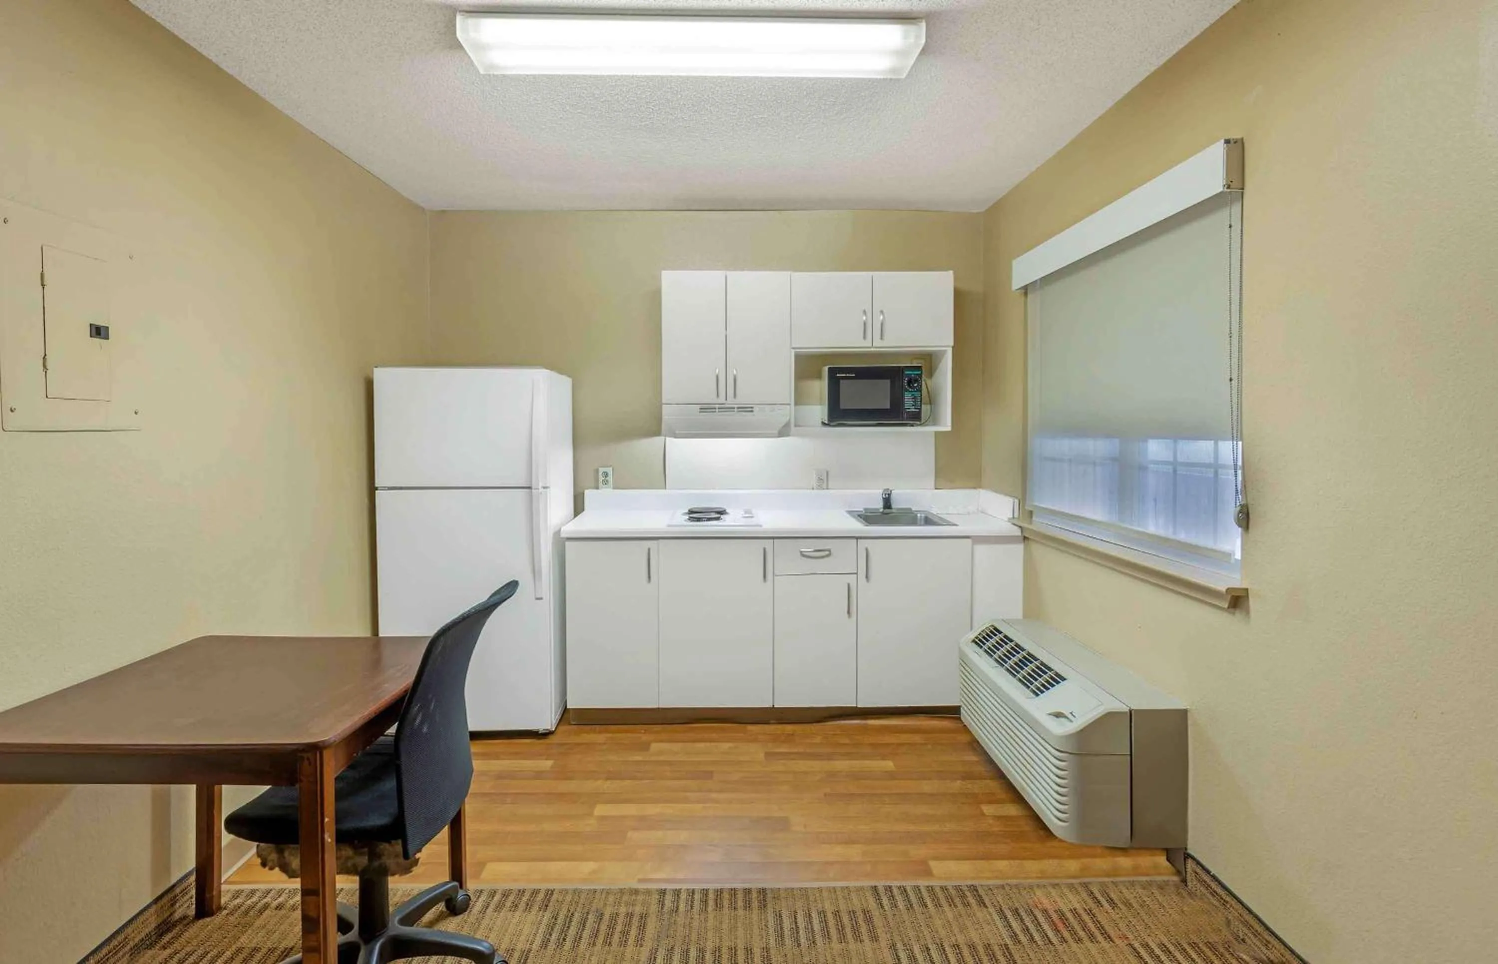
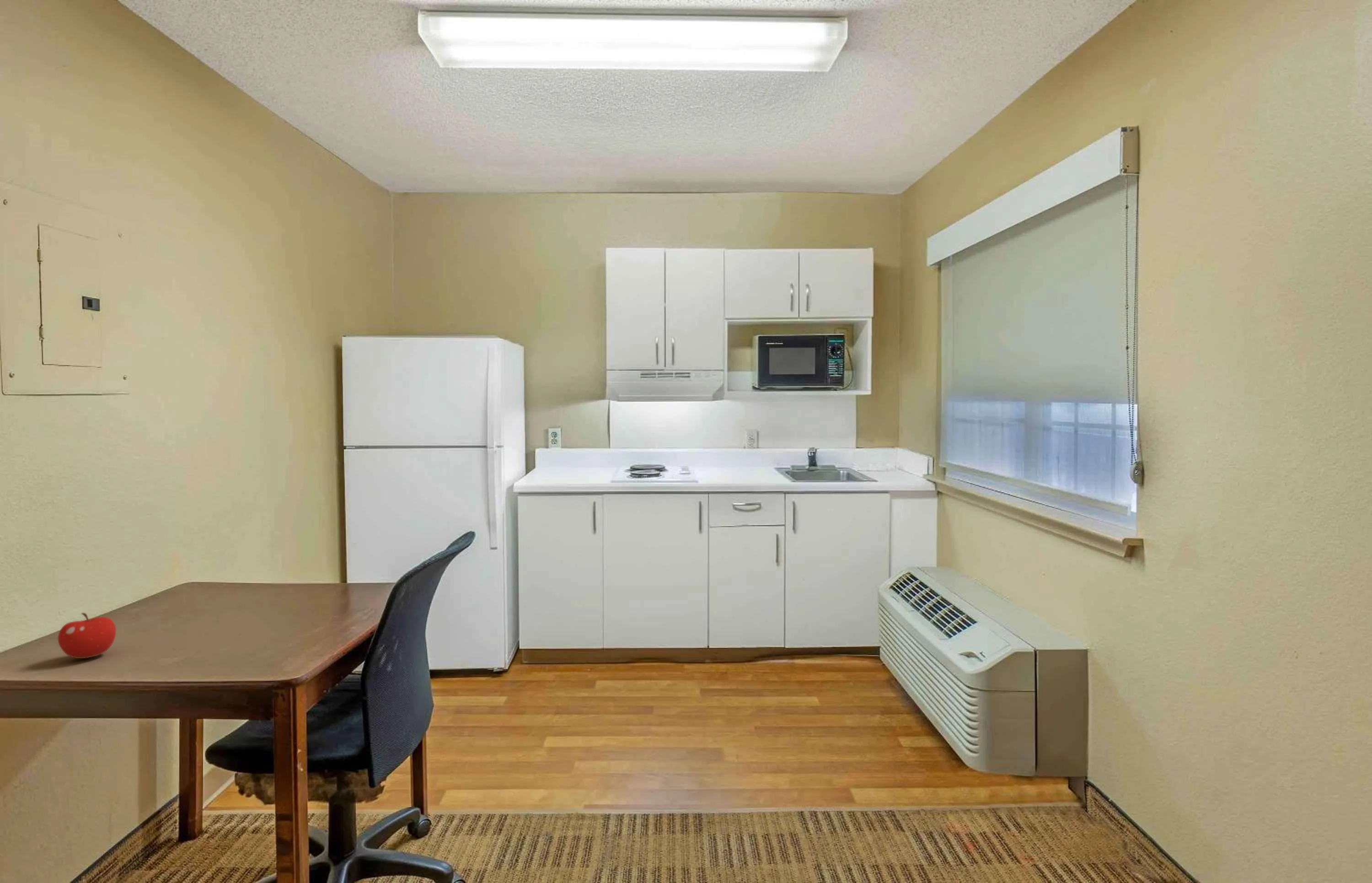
+ fruit [58,612,117,659]
